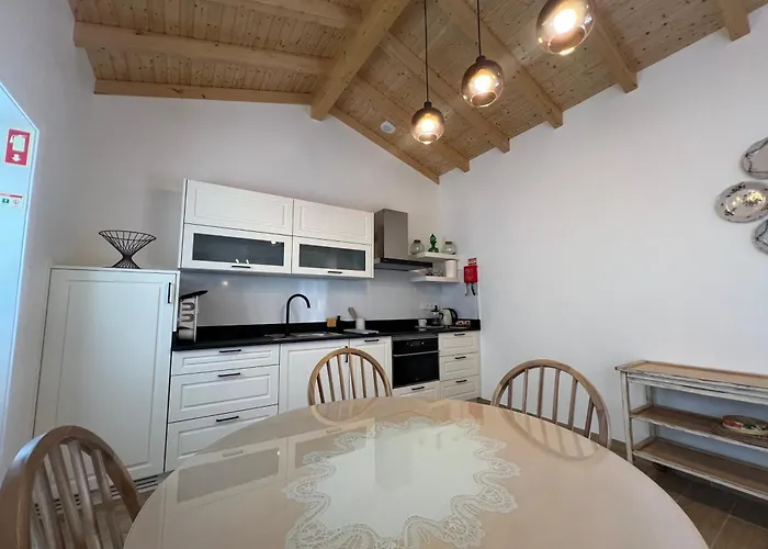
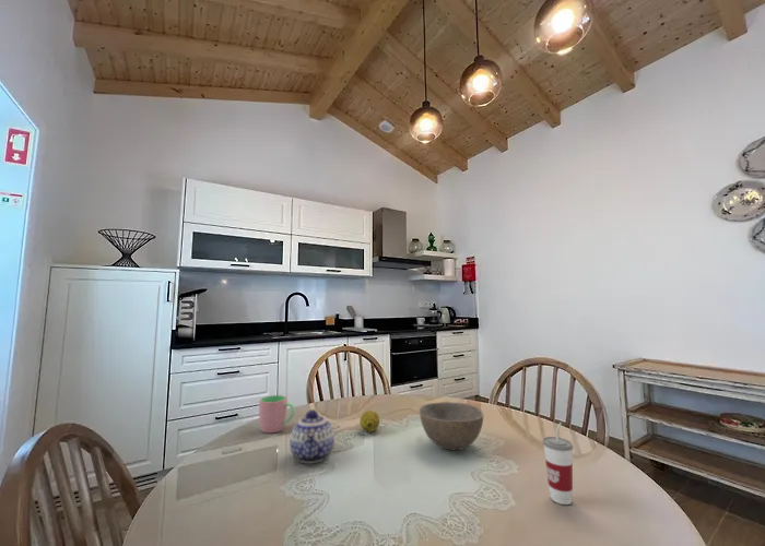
+ fruit [358,410,380,434]
+ teapot [289,408,336,464]
+ cup [542,422,574,506]
+ cup [258,394,296,435]
+ bowl [419,401,485,451]
